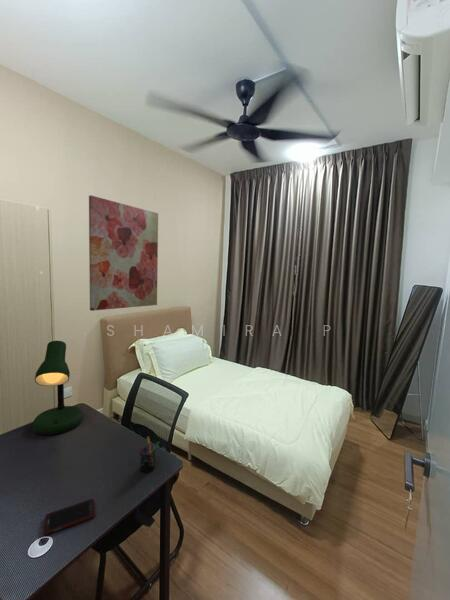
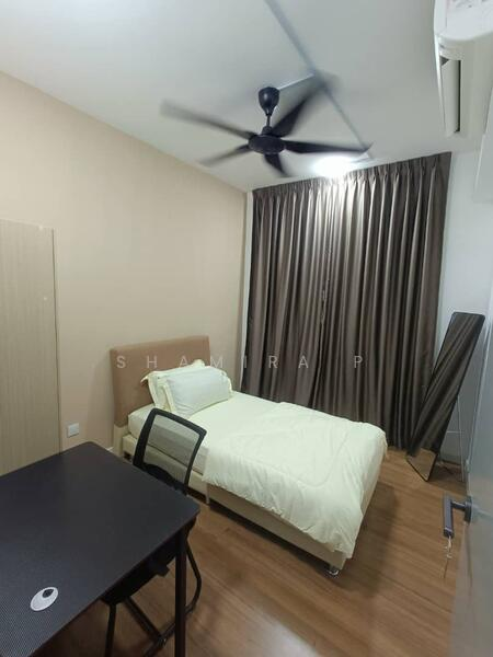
- wall art [88,194,159,312]
- pen holder [139,436,160,473]
- desk lamp [31,340,84,436]
- cell phone [42,498,96,536]
